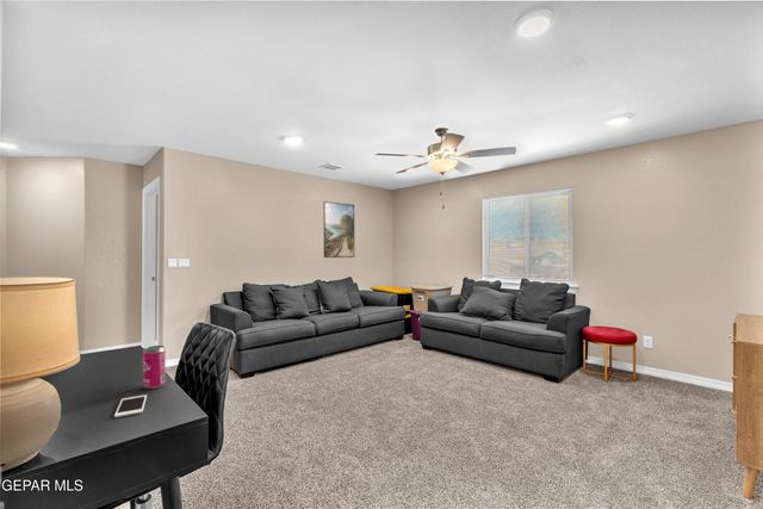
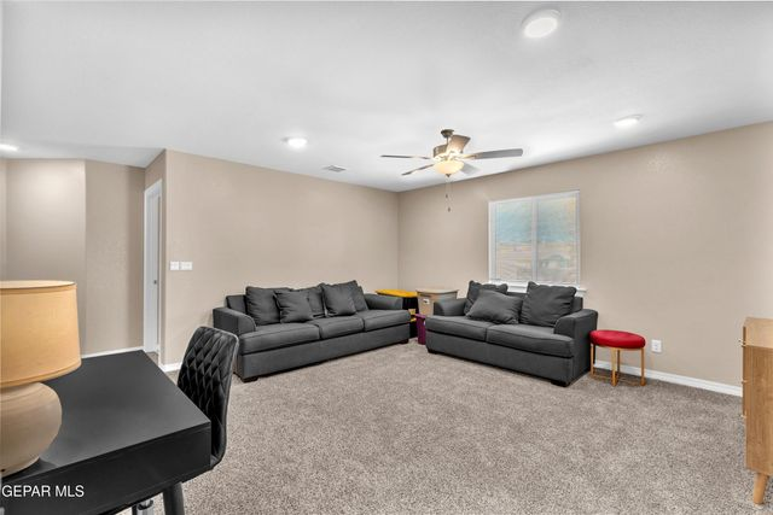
- beverage can [142,344,167,390]
- cell phone [113,393,148,418]
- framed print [322,200,355,259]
